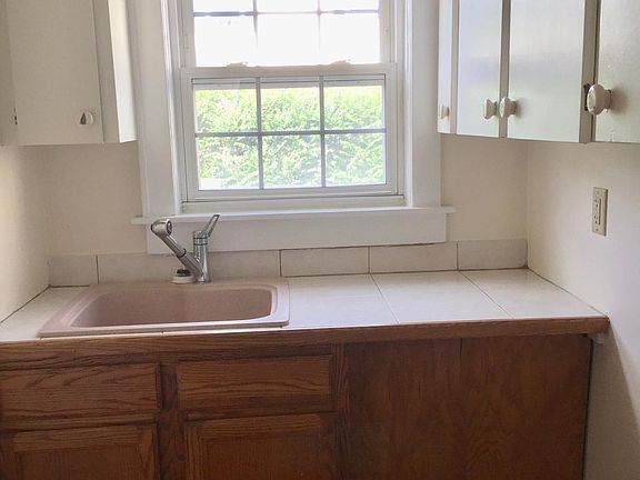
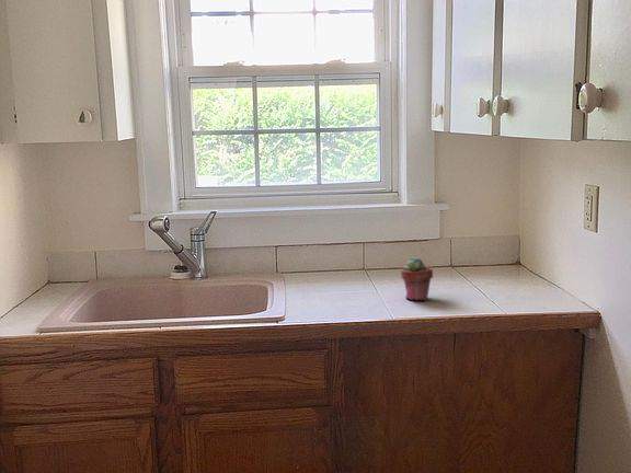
+ potted succulent [400,256,434,301]
